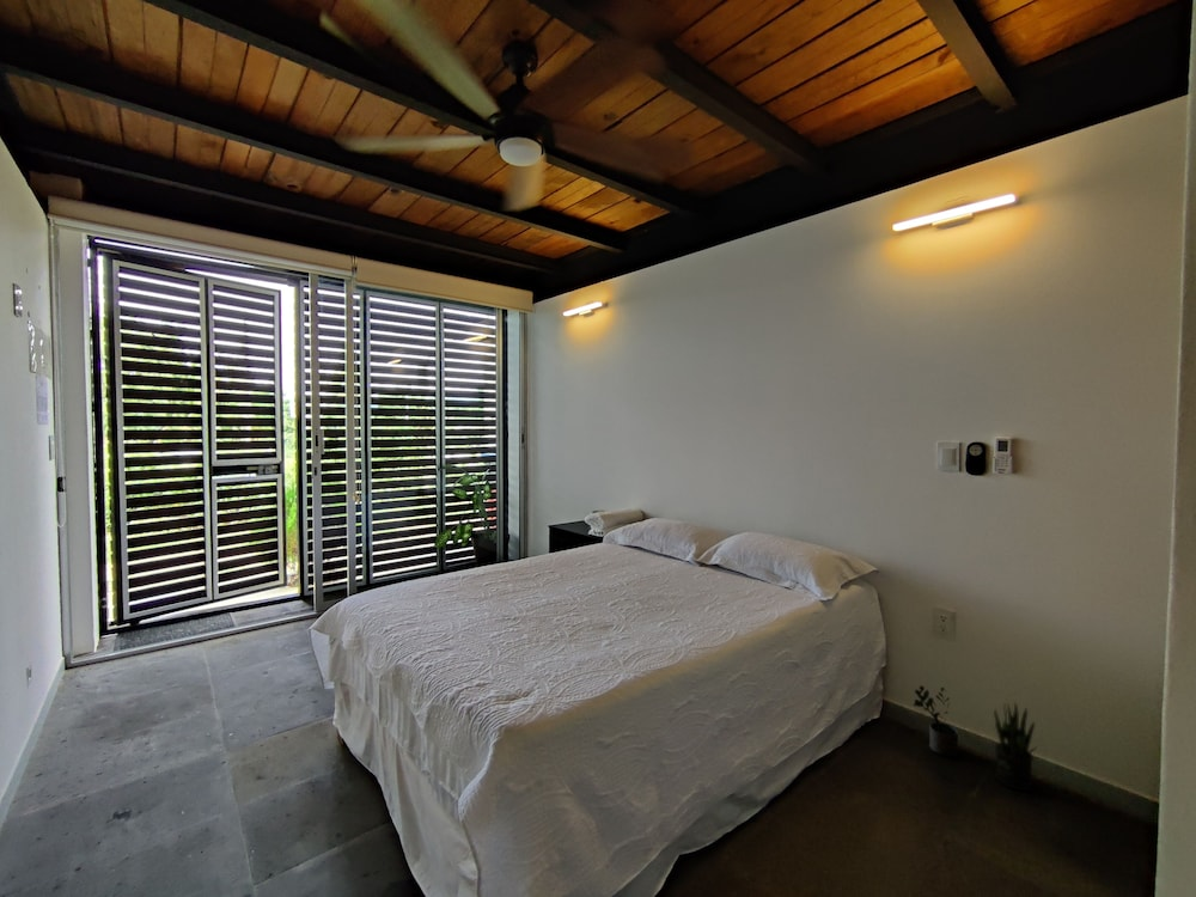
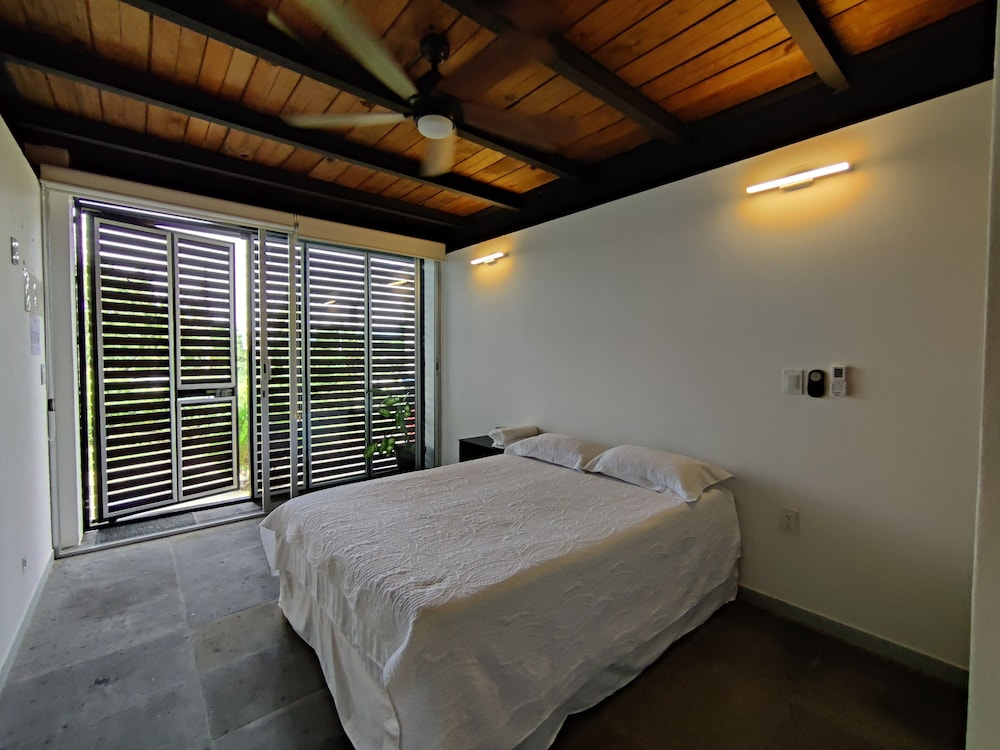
- potted plant [911,684,959,757]
- potted plant [993,701,1037,792]
